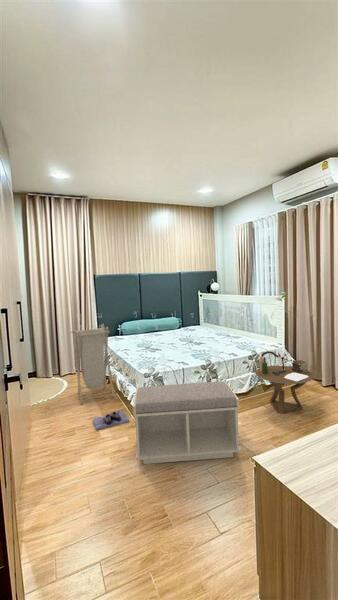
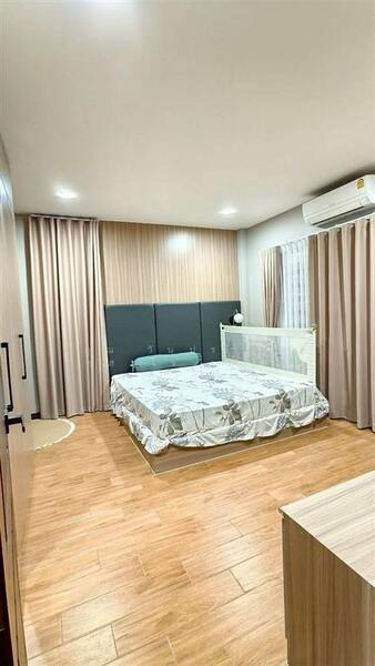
- side table [247,350,314,415]
- bench [132,380,242,465]
- shoe [92,410,130,431]
- laundry hamper [70,323,115,405]
